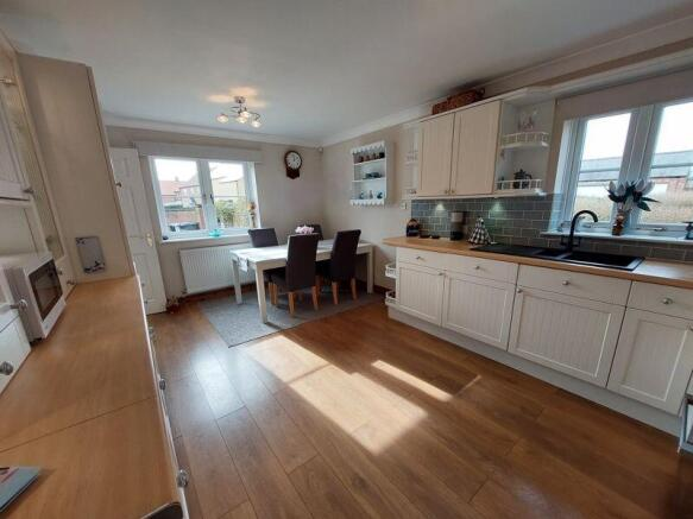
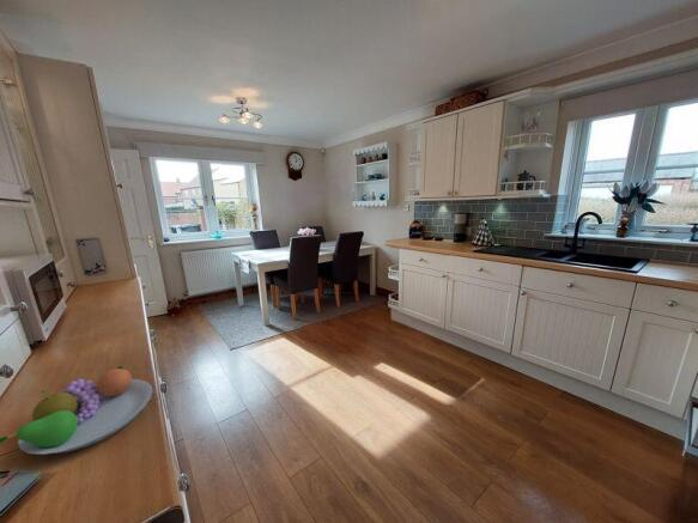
+ fruit bowl [0,365,153,456]
